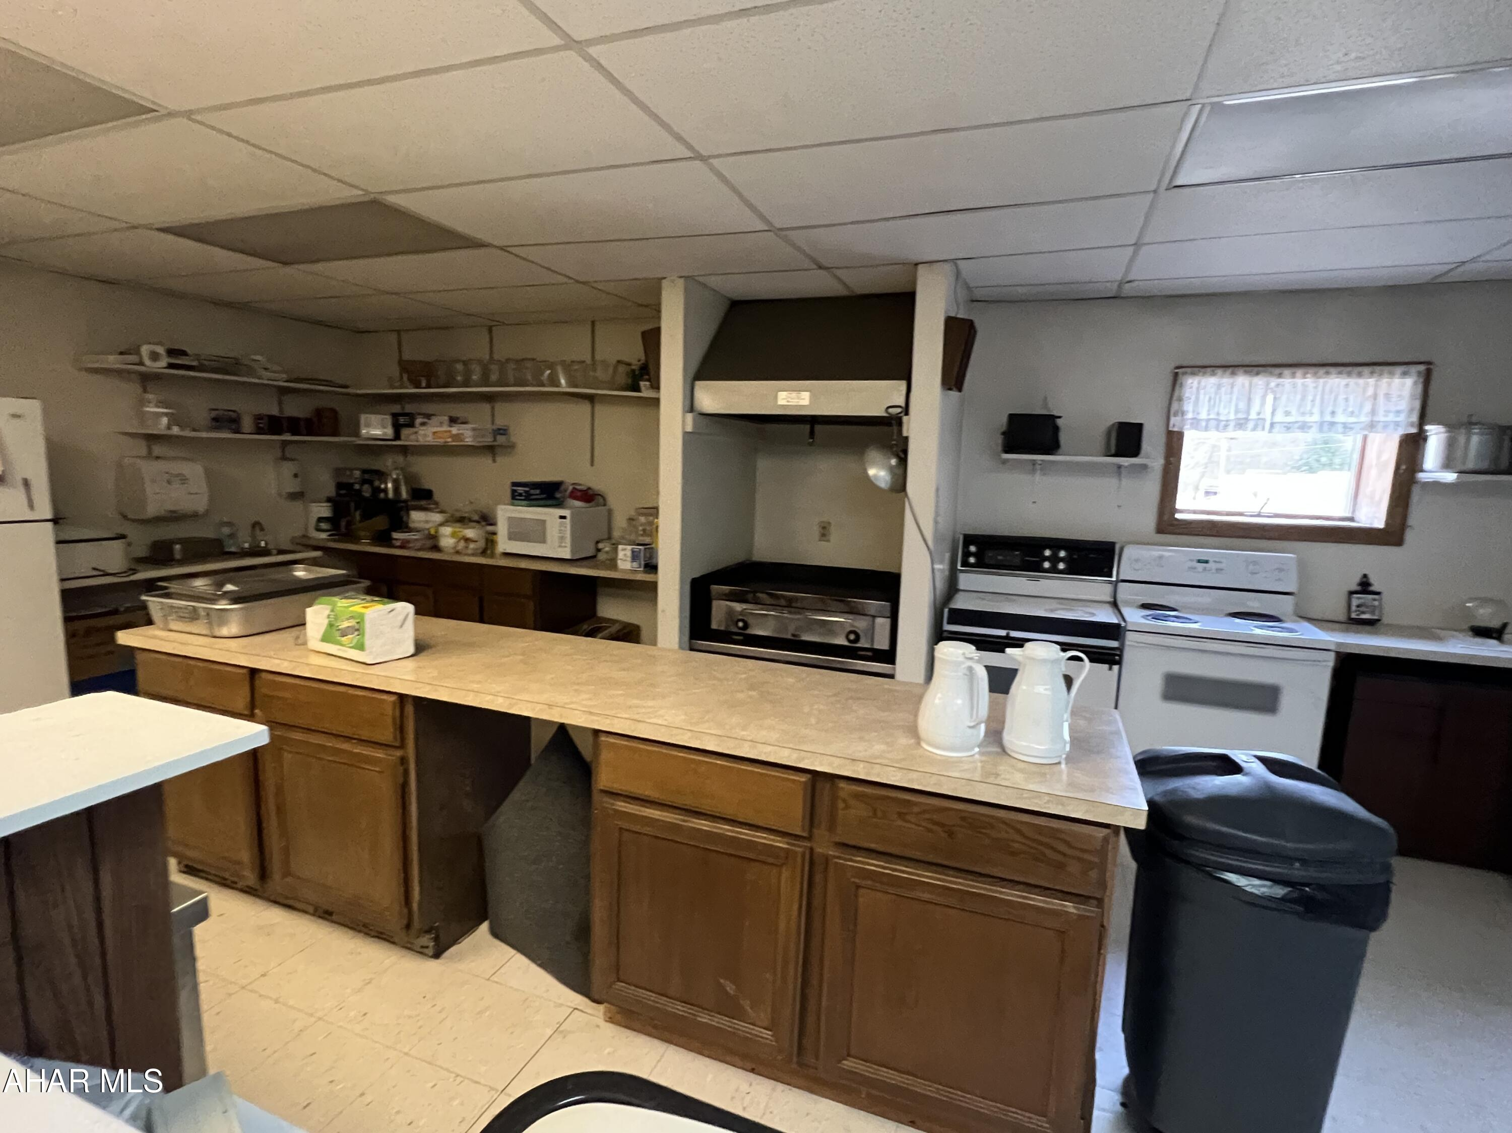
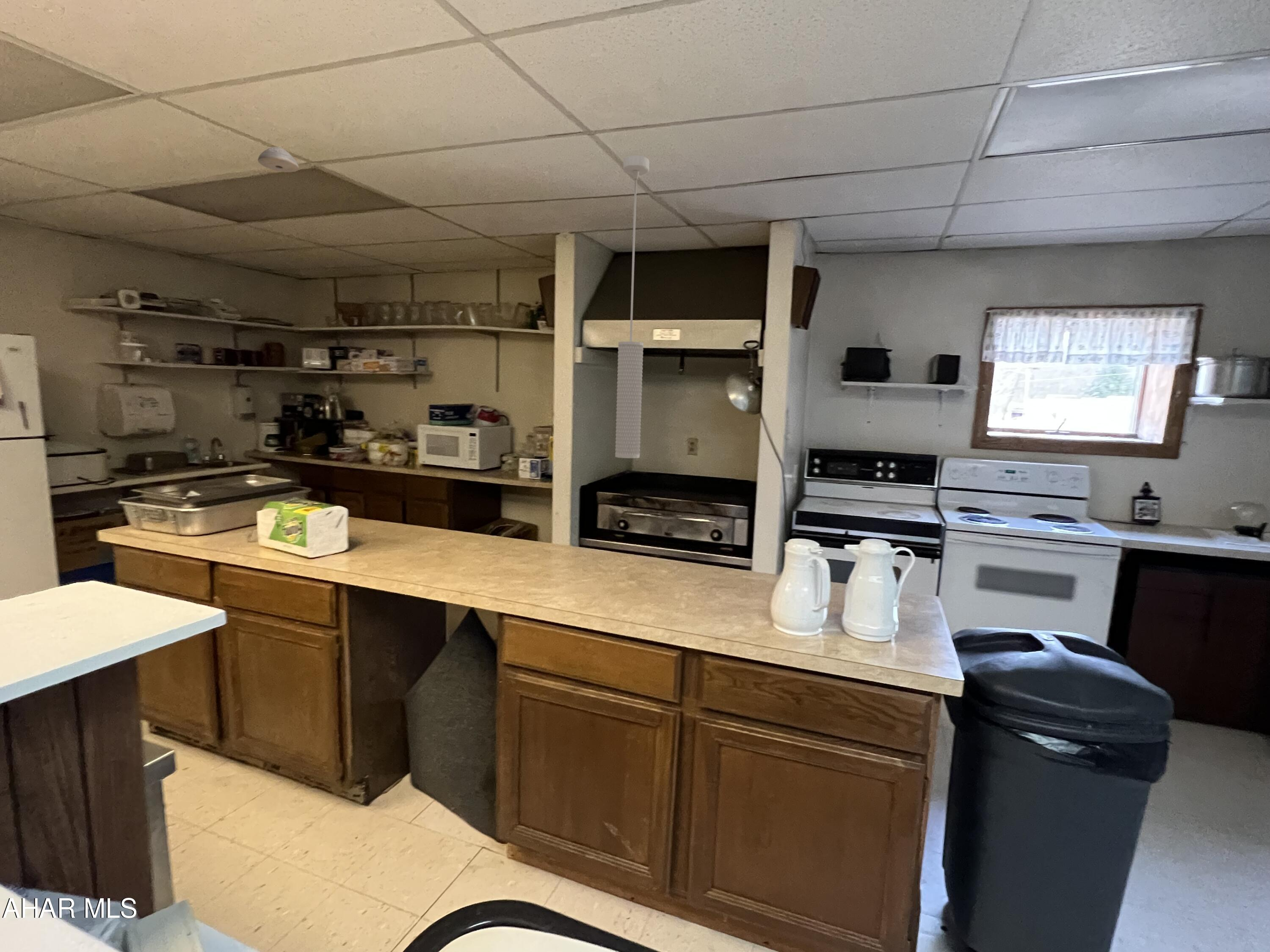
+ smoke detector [257,146,299,173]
+ pendant light [615,155,650,459]
